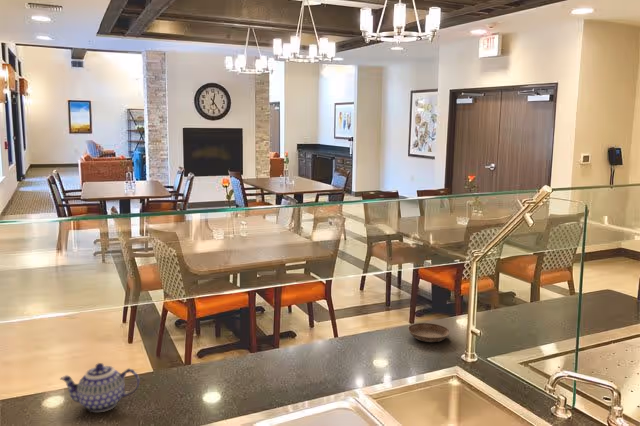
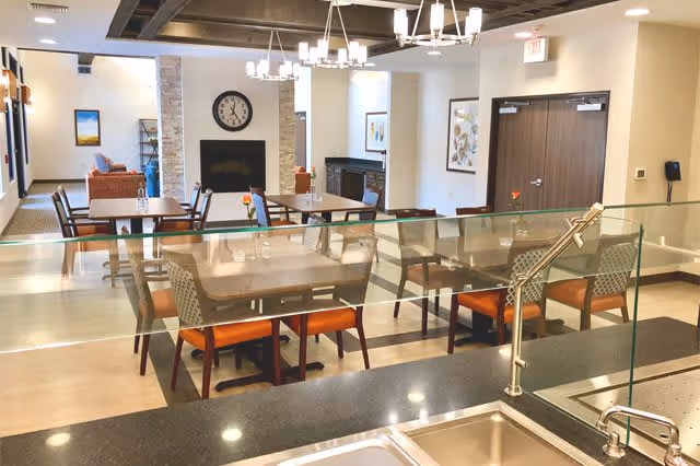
- teapot [59,362,140,413]
- saucer [407,322,451,343]
